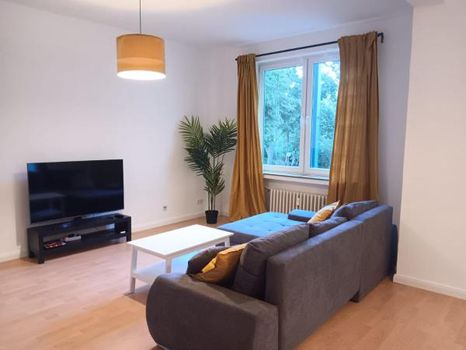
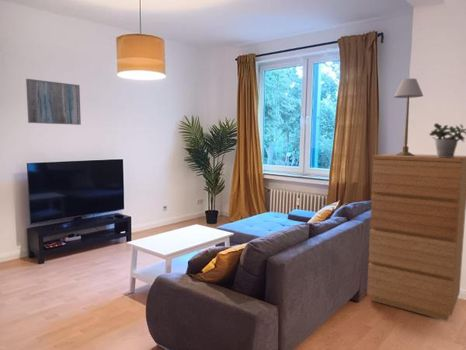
+ wall art [25,78,82,126]
+ dresser [366,153,466,322]
+ potted plant [428,122,466,157]
+ table lamp [393,78,424,156]
